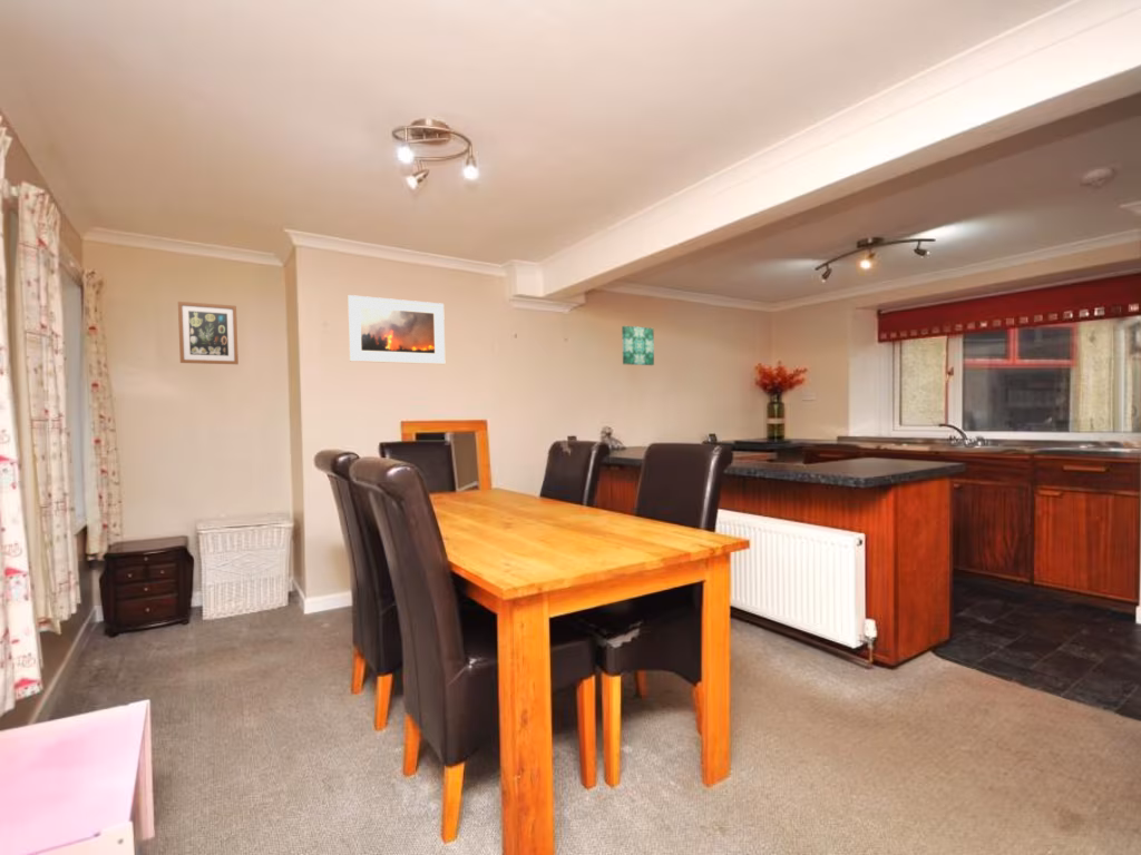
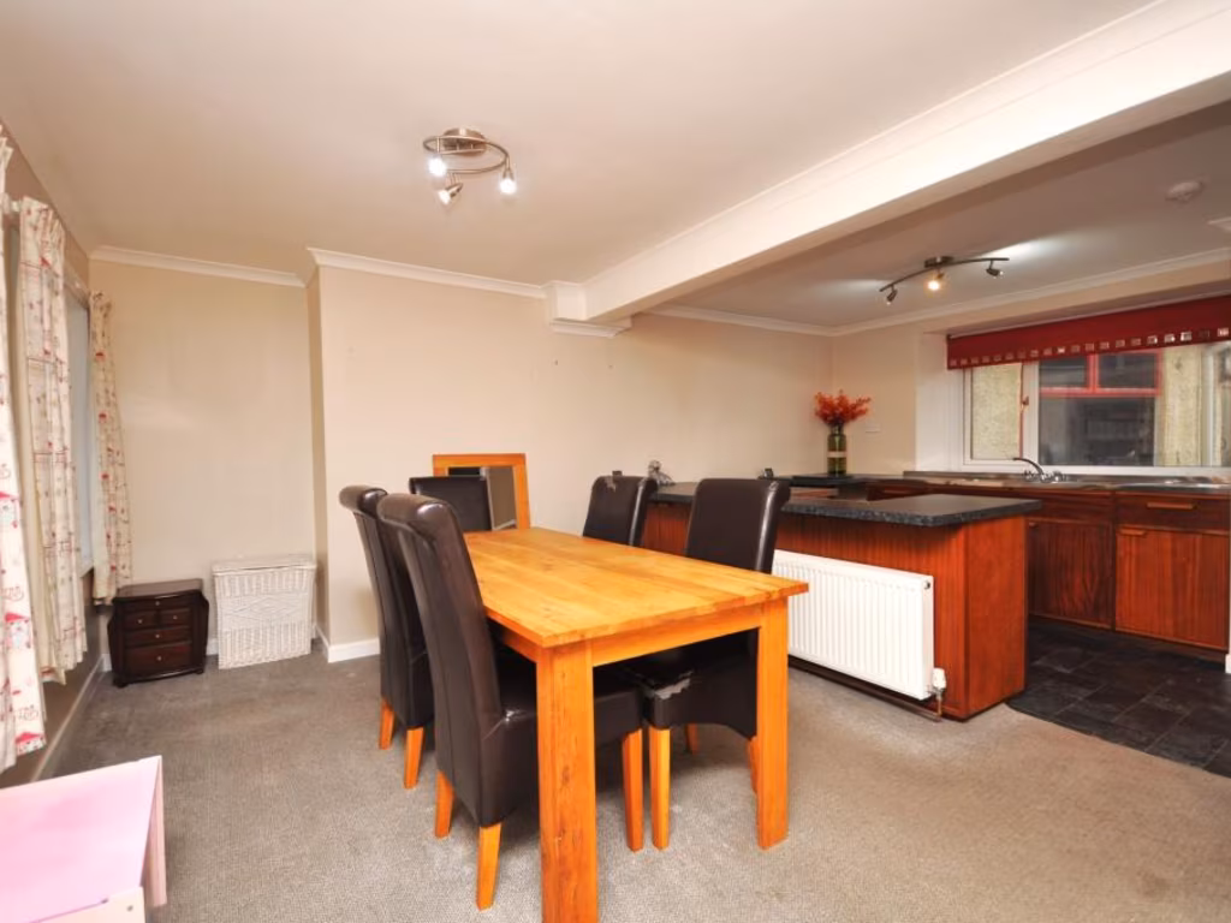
- wall art [621,325,655,366]
- wall art [177,301,240,365]
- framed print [347,294,446,365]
